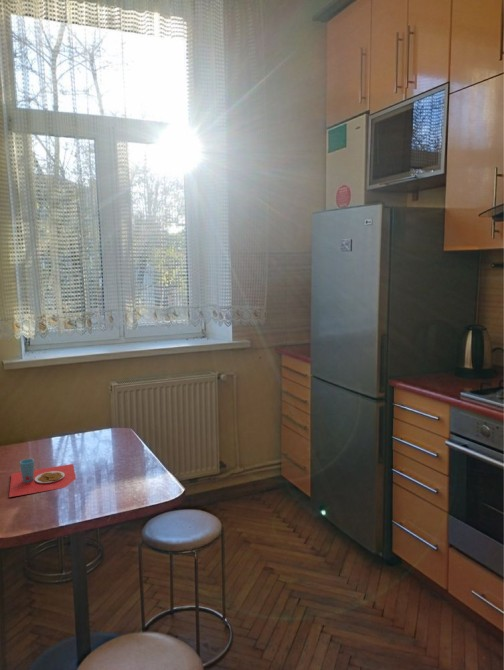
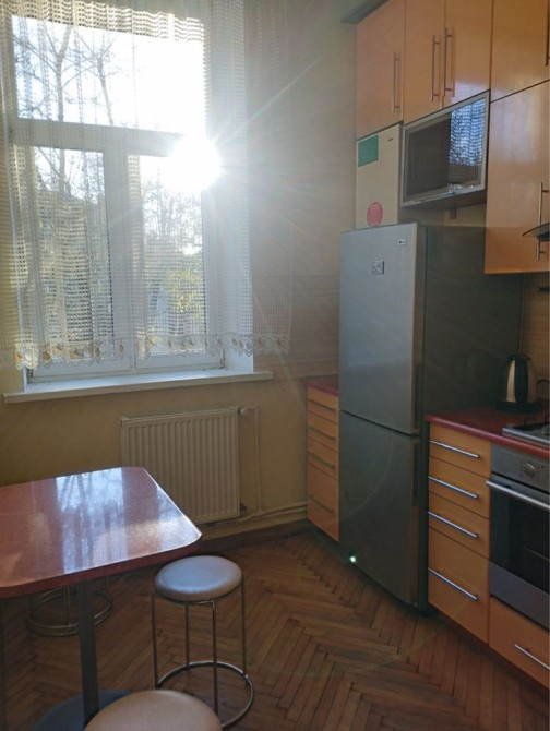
- placemat [8,458,77,498]
